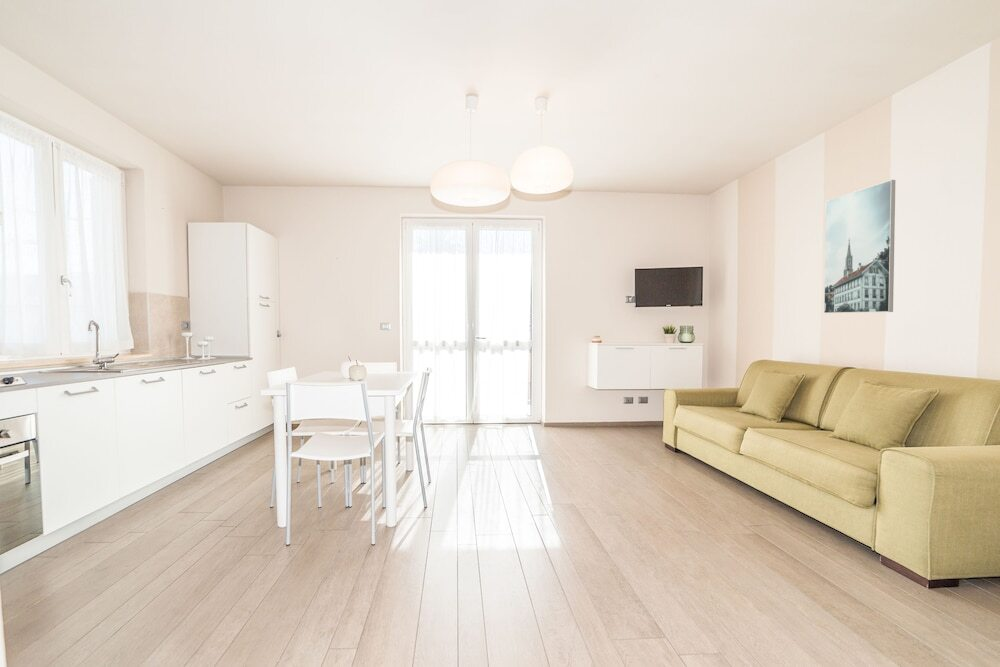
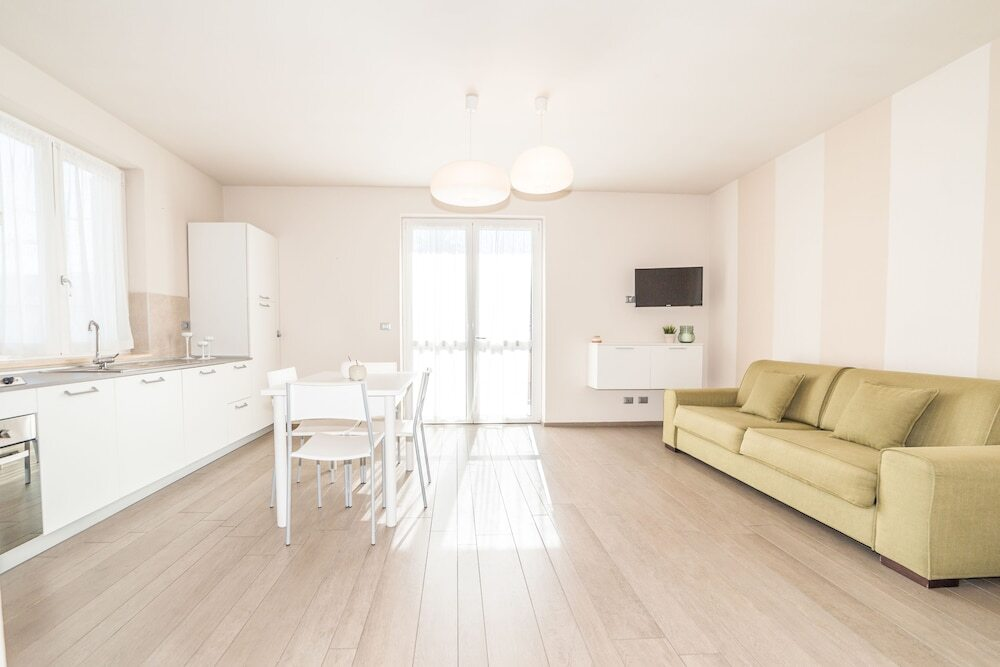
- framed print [823,179,896,314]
